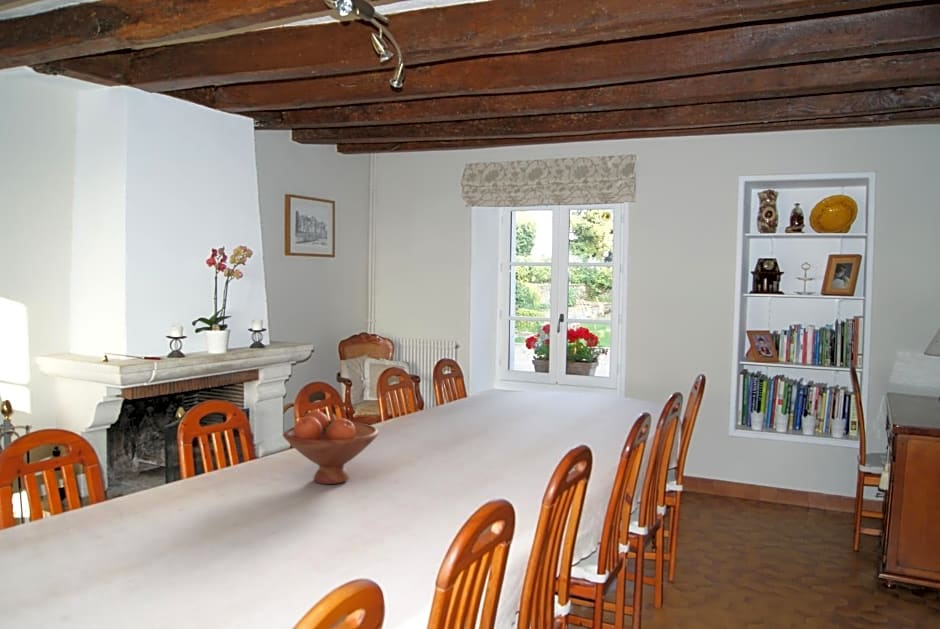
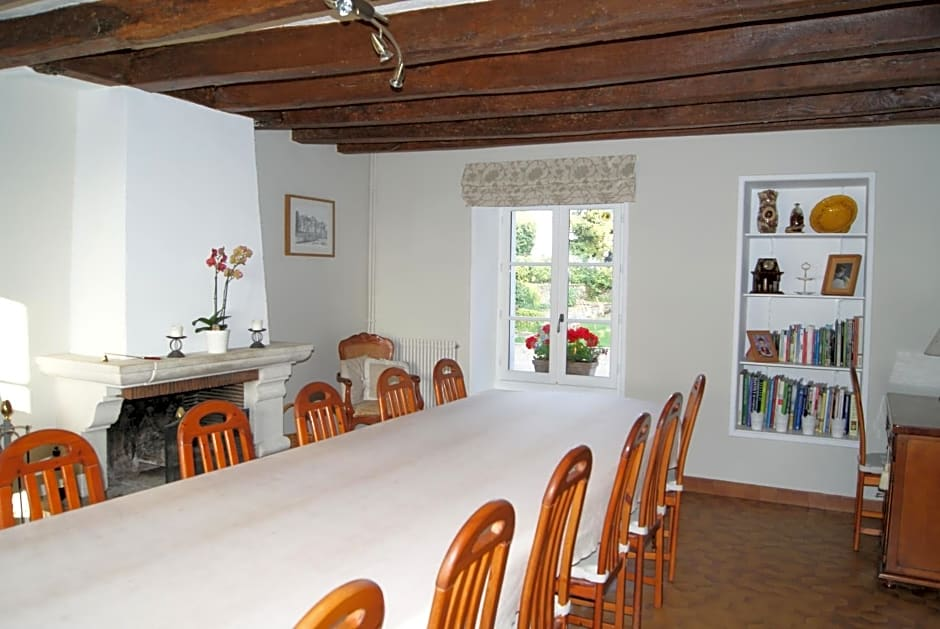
- fruit bowl [282,410,380,485]
